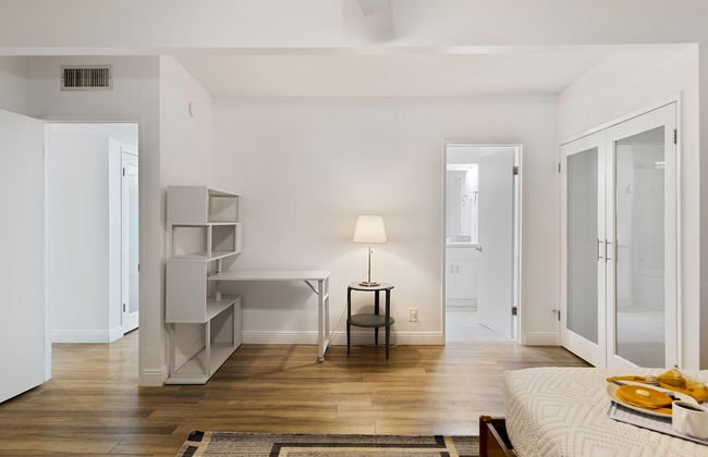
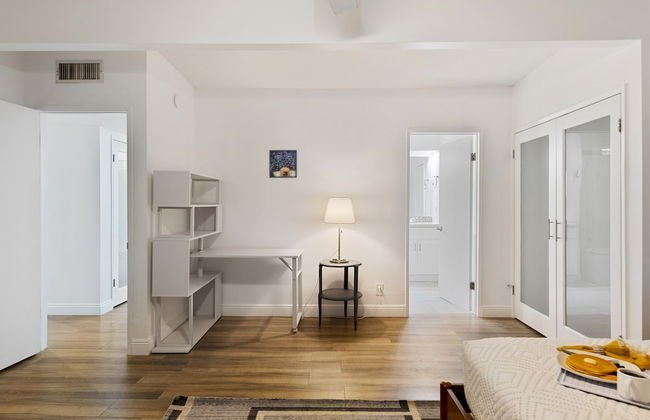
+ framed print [268,149,298,179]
